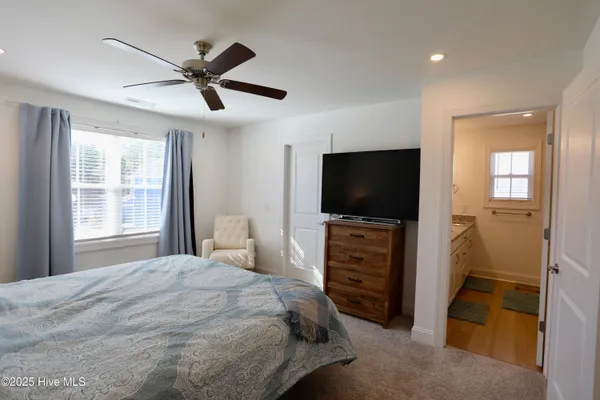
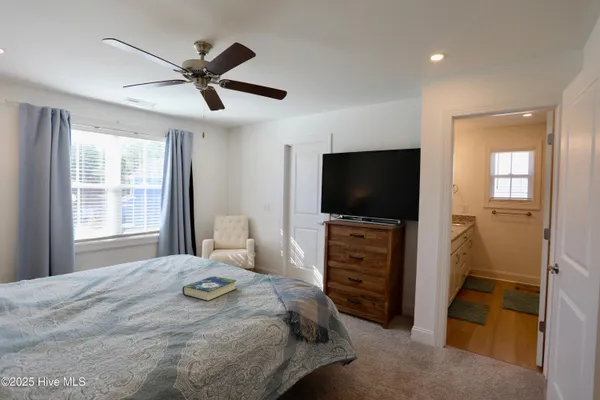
+ book [181,275,237,302]
